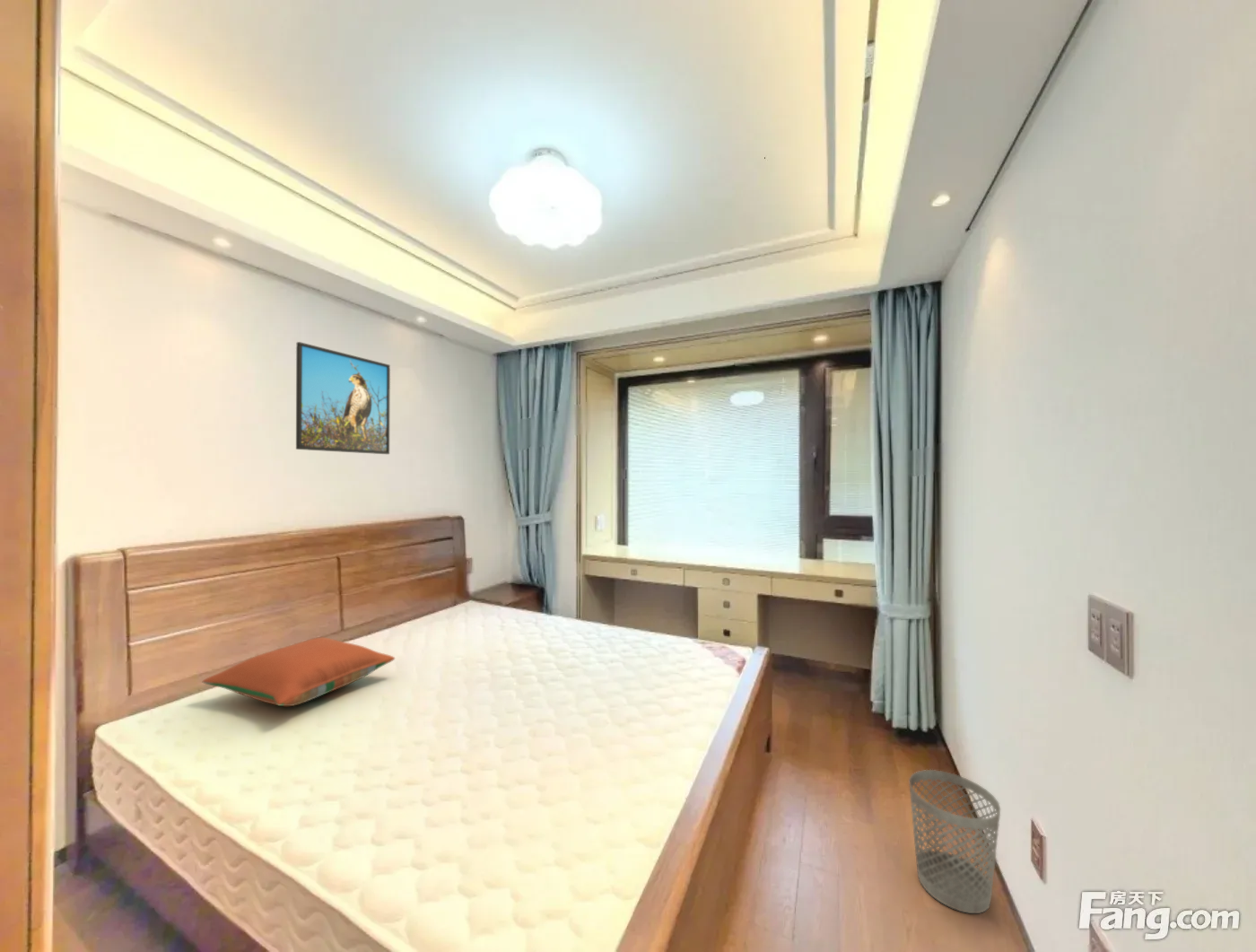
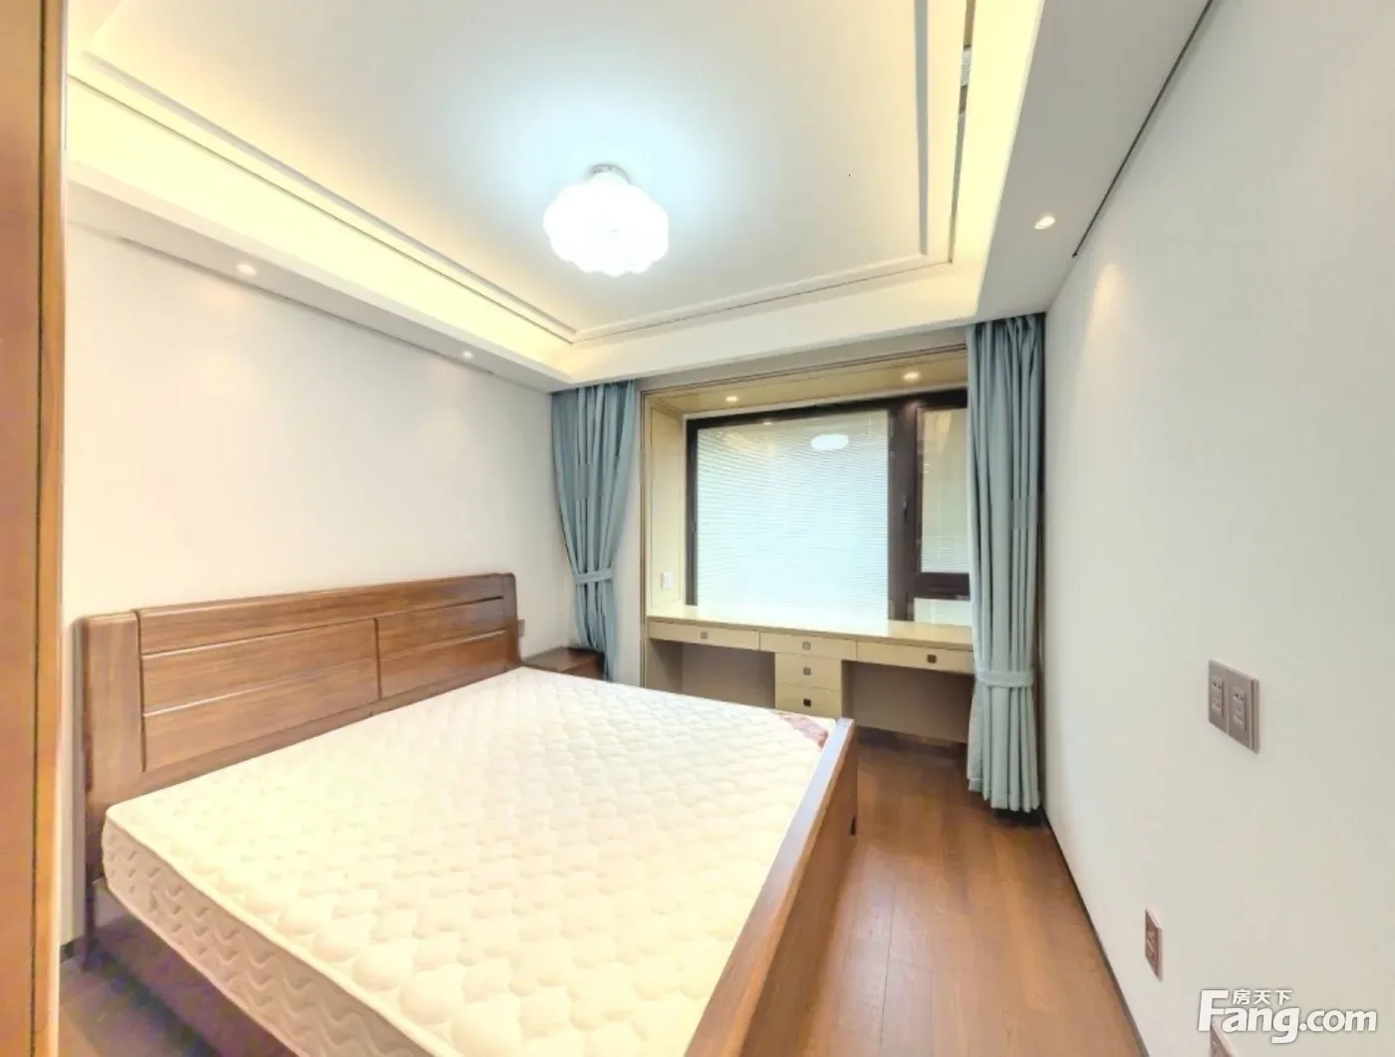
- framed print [295,341,391,455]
- wastebasket [908,769,1001,914]
- pillow [202,637,396,707]
